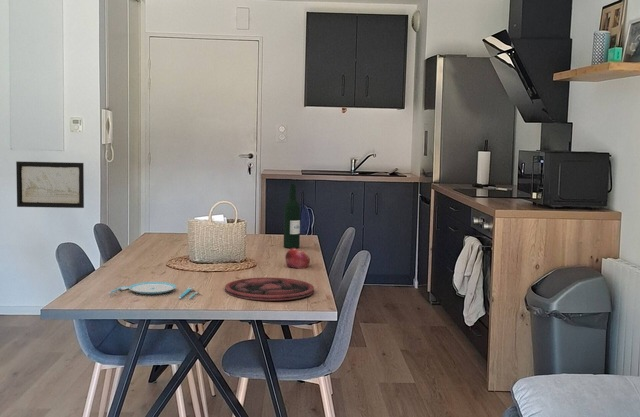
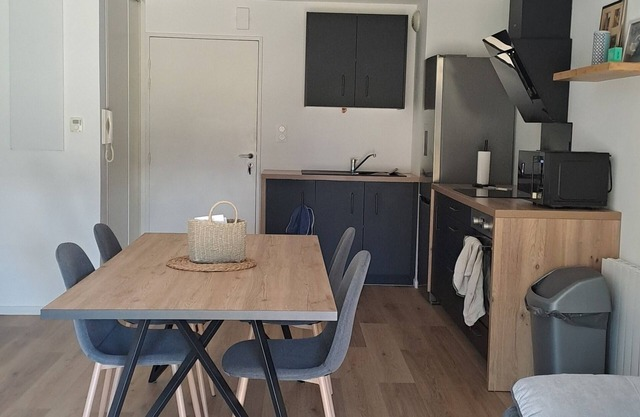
- plate [108,281,199,299]
- fruit [284,248,311,270]
- plate [224,276,315,302]
- wine bottle [283,183,301,249]
- wall art [15,160,85,209]
